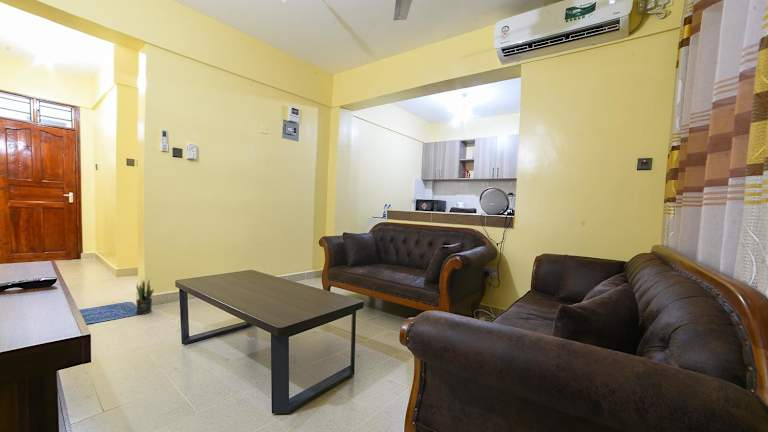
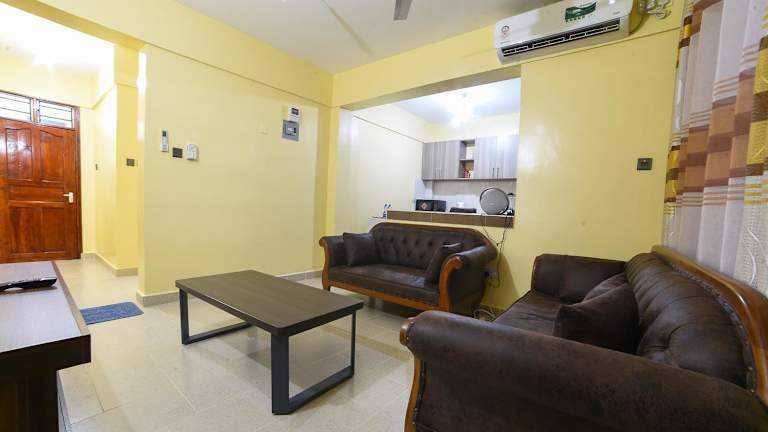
- potted plant [135,278,155,315]
